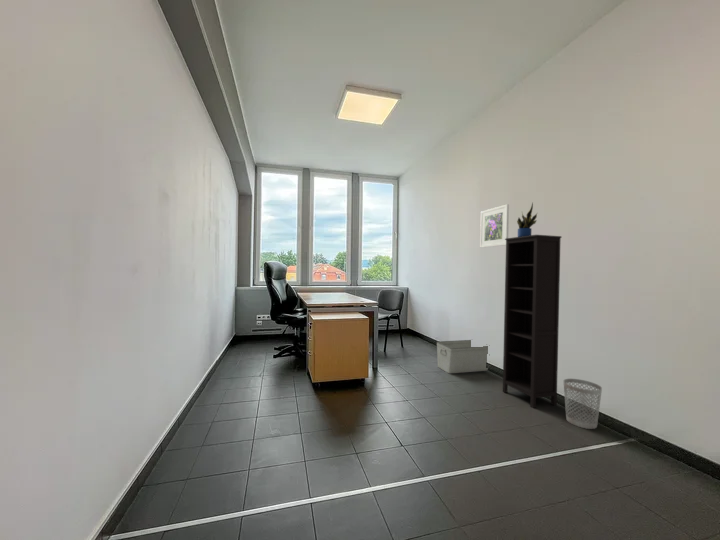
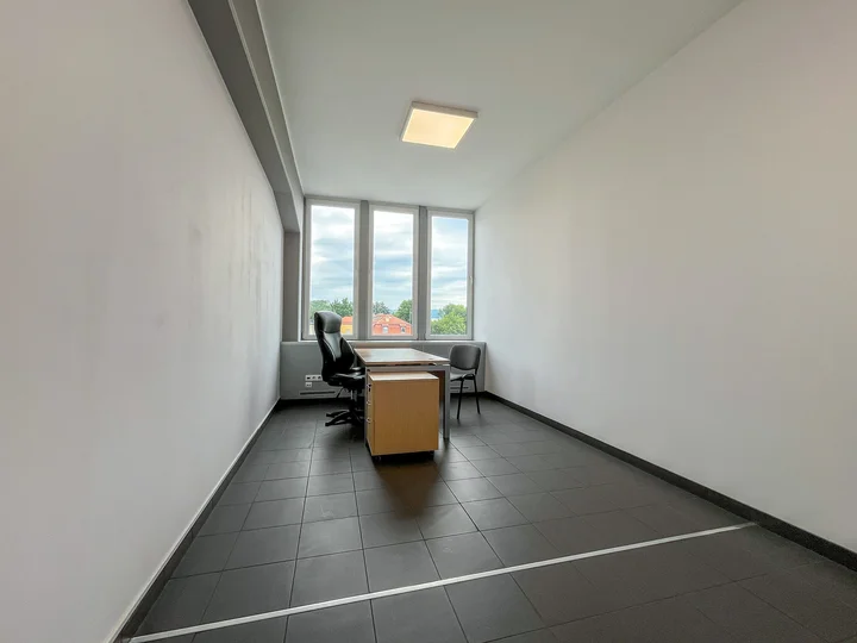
- potted plant [516,201,538,237]
- bookcase [502,234,563,409]
- storage bin [436,339,489,374]
- wastebasket [563,378,603,430]
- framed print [479,203,510,249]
